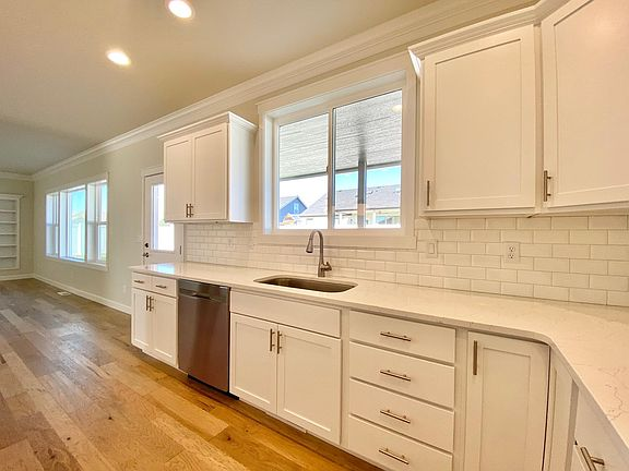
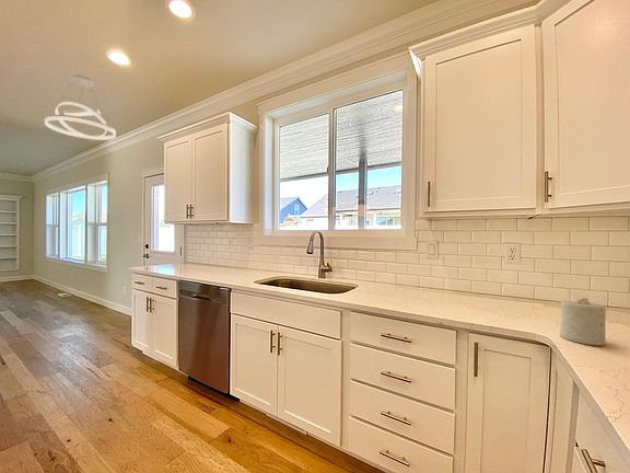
+ pendant light [44,73,117,141]
+ candle [559,297,607,346]
